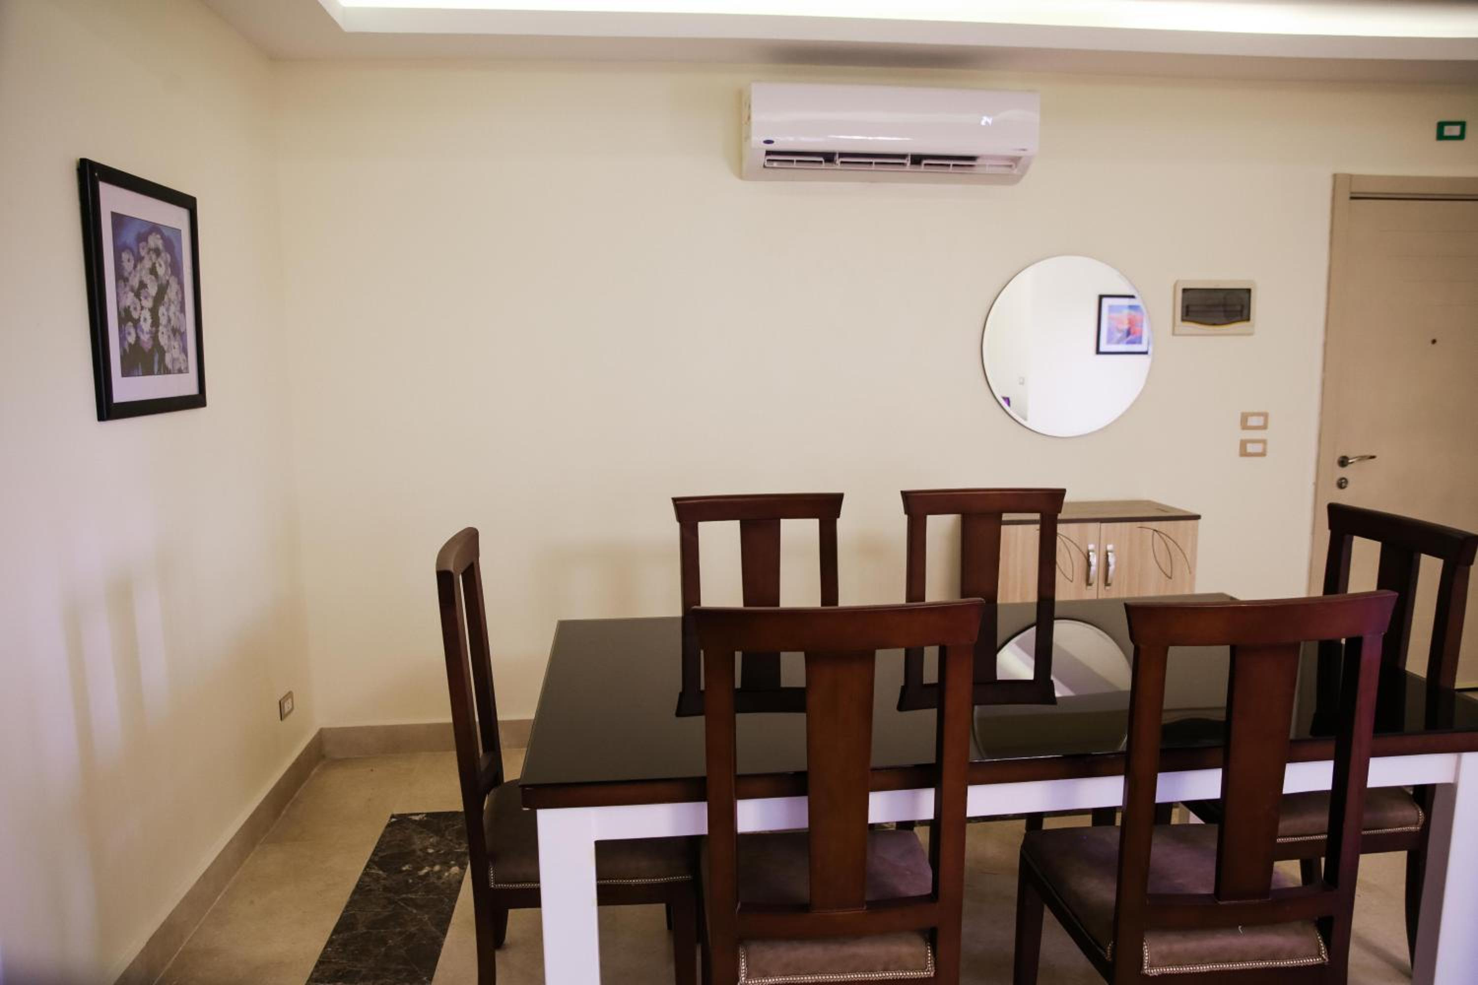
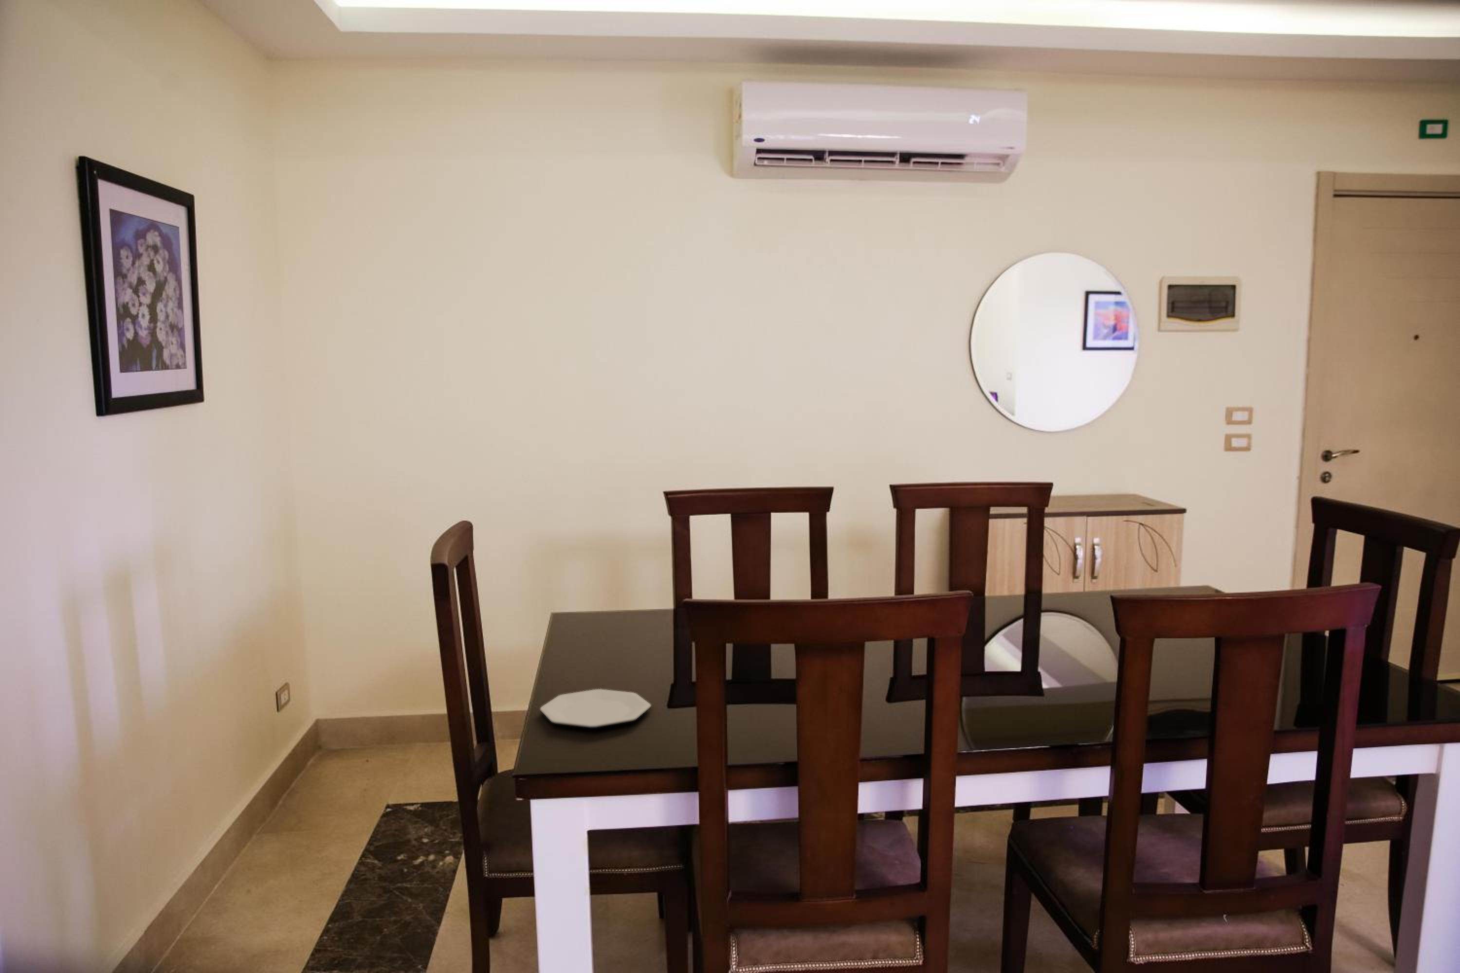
+ plate [540,688,651,729]
